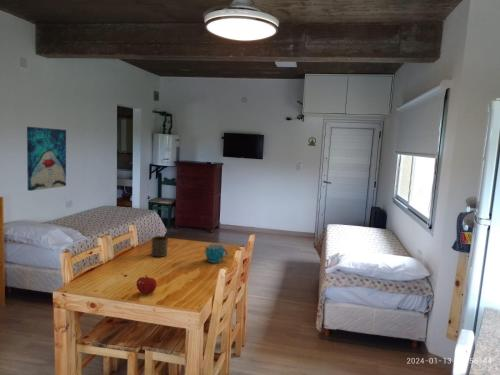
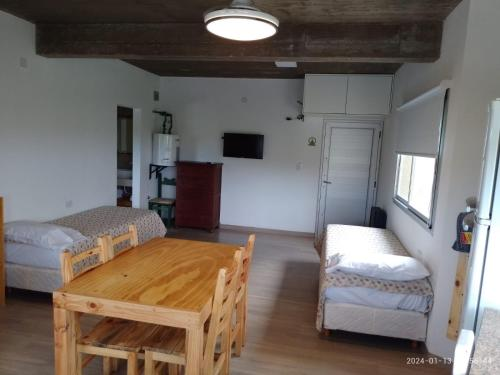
- cup [150,235,169,258]
- cup [204,243,229,264]
- wall art [26,126,67,192]
- fruit [136,275,158,295]
